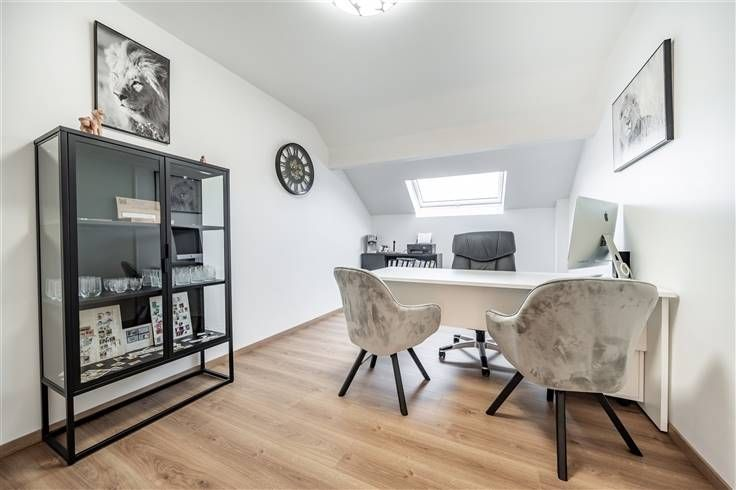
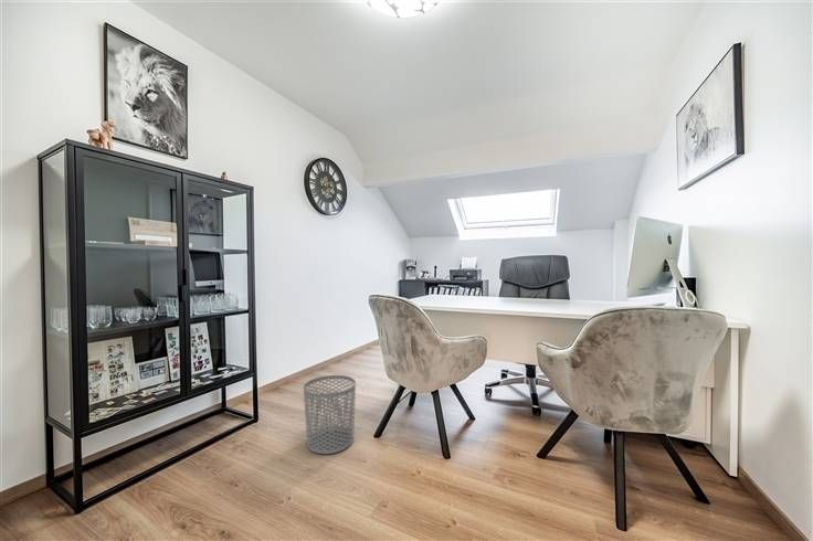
+ waste bin [303,374,357,455]
